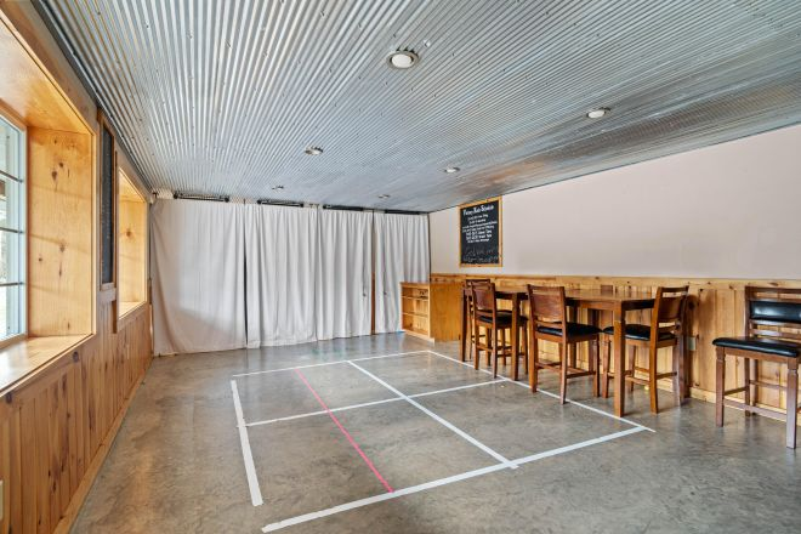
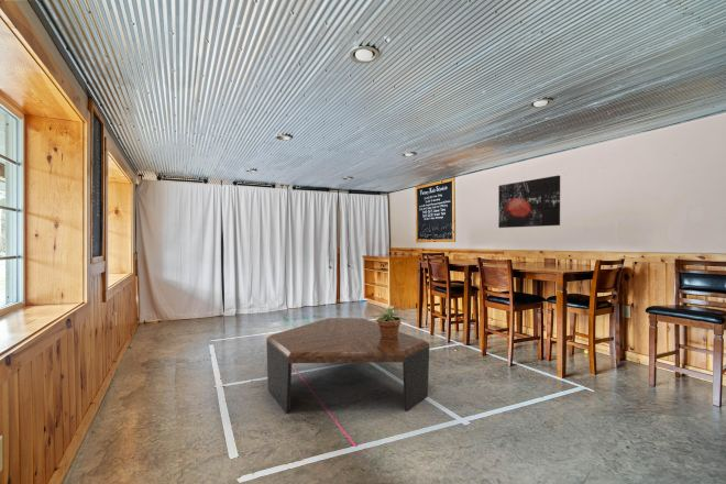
+ coffee table [265,317,430,415]
+ wall art [497,174,561,229]
+ potted plant [369,304,407,338]
